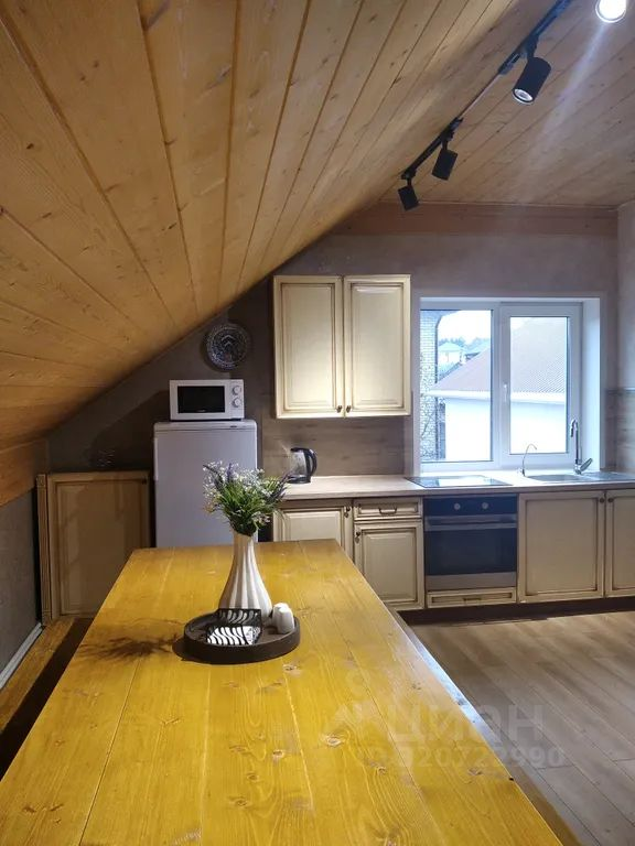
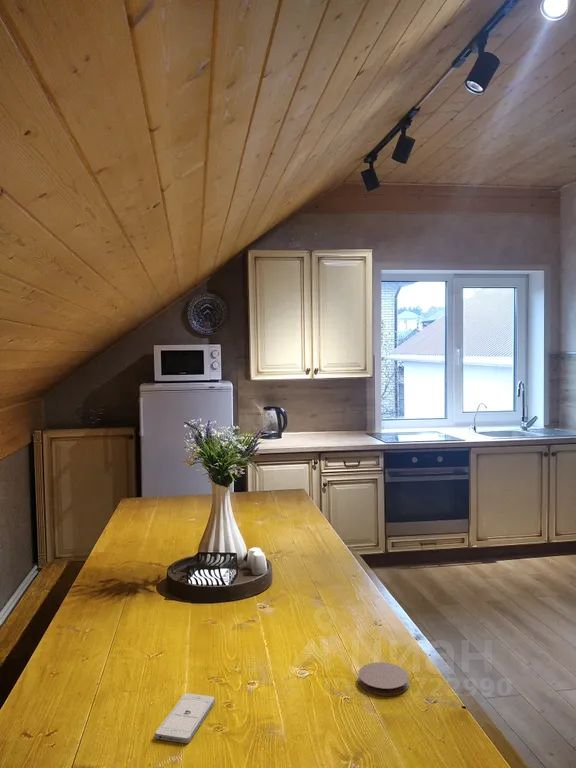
+ coaster [357,661,410,696]
+ smartphone [154,692,216,744]
